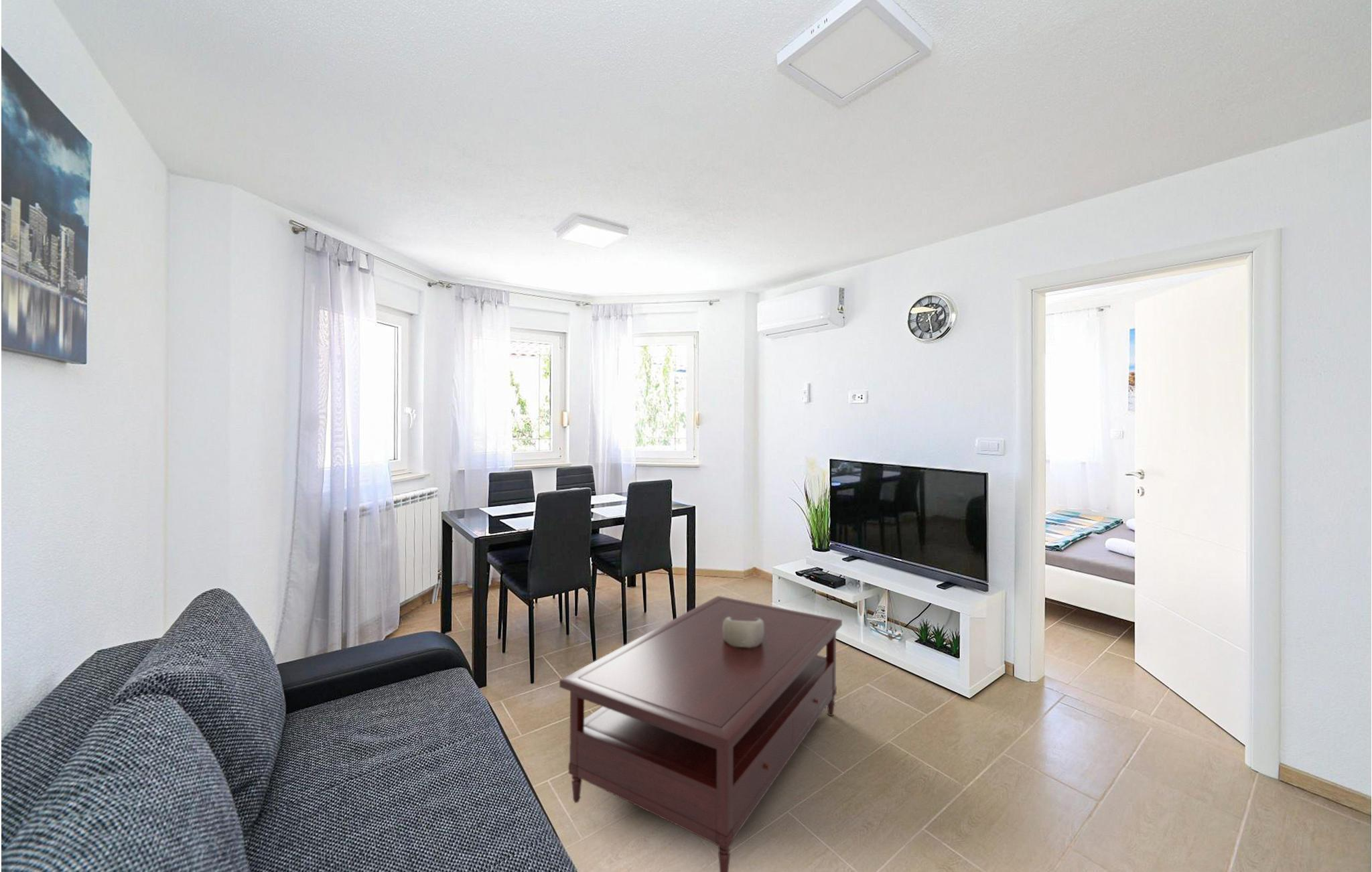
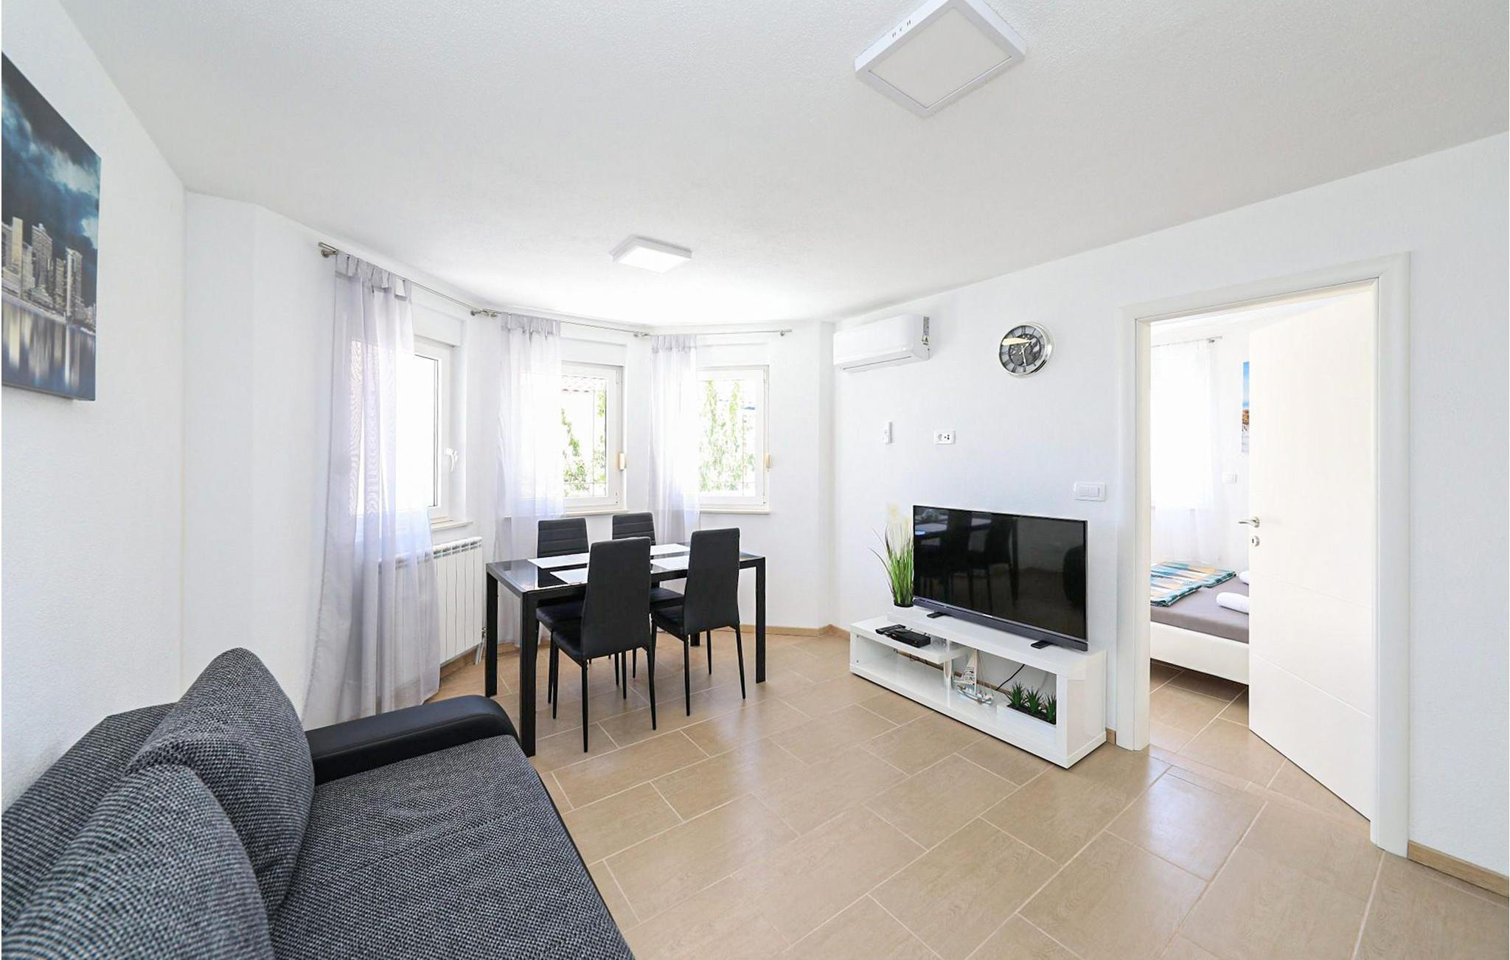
- decorative bowl [723,617,764,648]
- coffee table [559,595,843,872]
